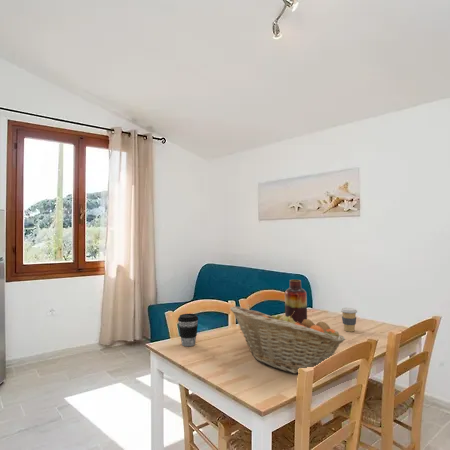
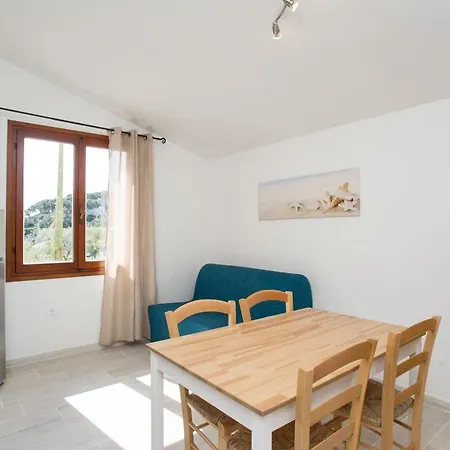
- fruit basket [229,305,346,374]
- vase [284,279,308,323]
- coffee cup [177,313,199,347]
- coffee cup [340,307,358,333]
